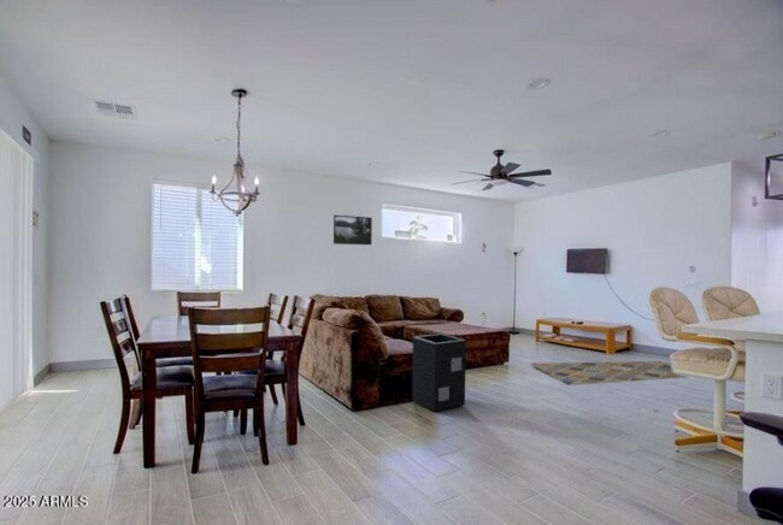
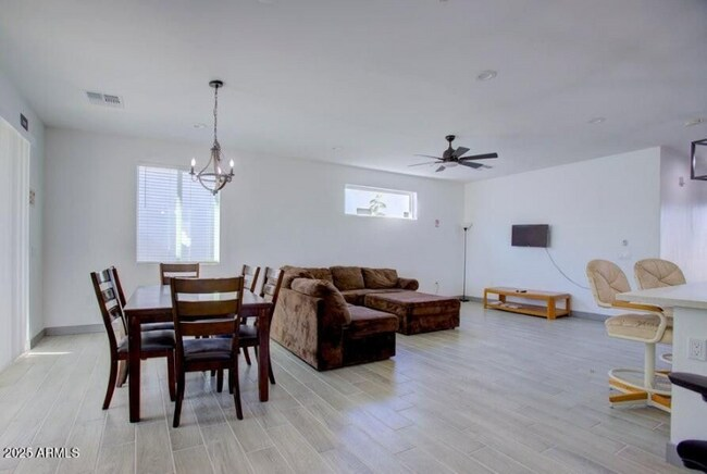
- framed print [332,214,373,246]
- rug [530,360,688,387]
- speaker [411,332,467,413]
